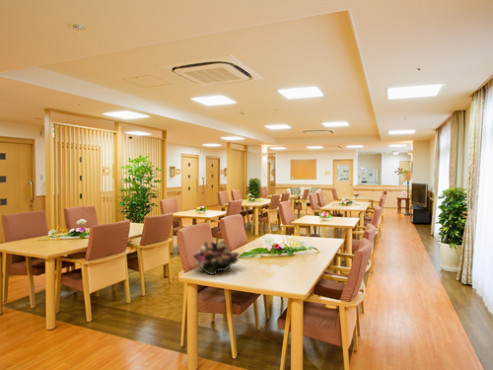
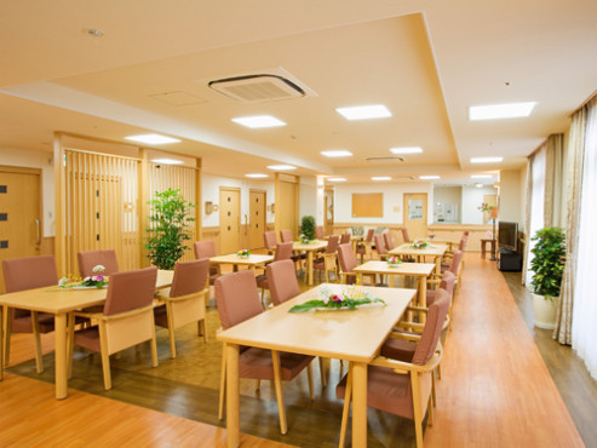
- flower arrangement [192,238,240,276]
